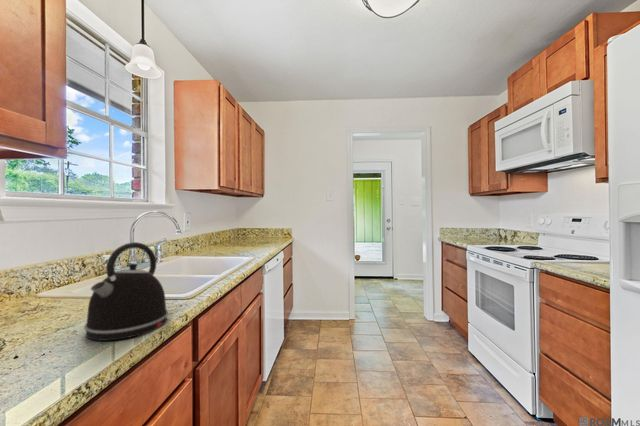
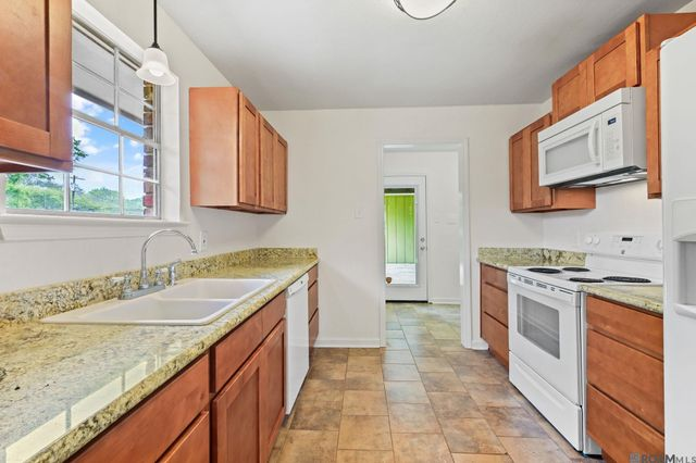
- kettle [83,241,169,342]
